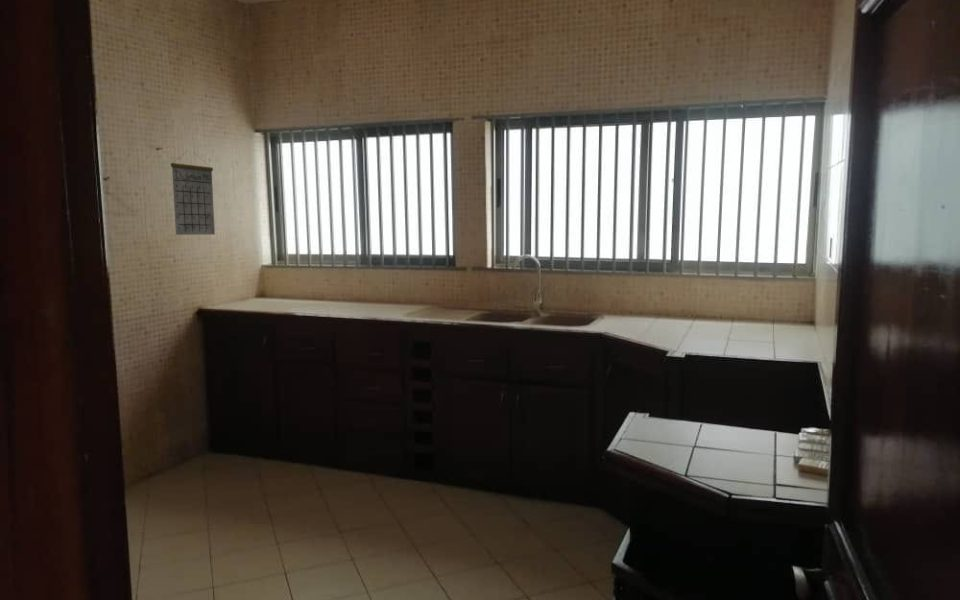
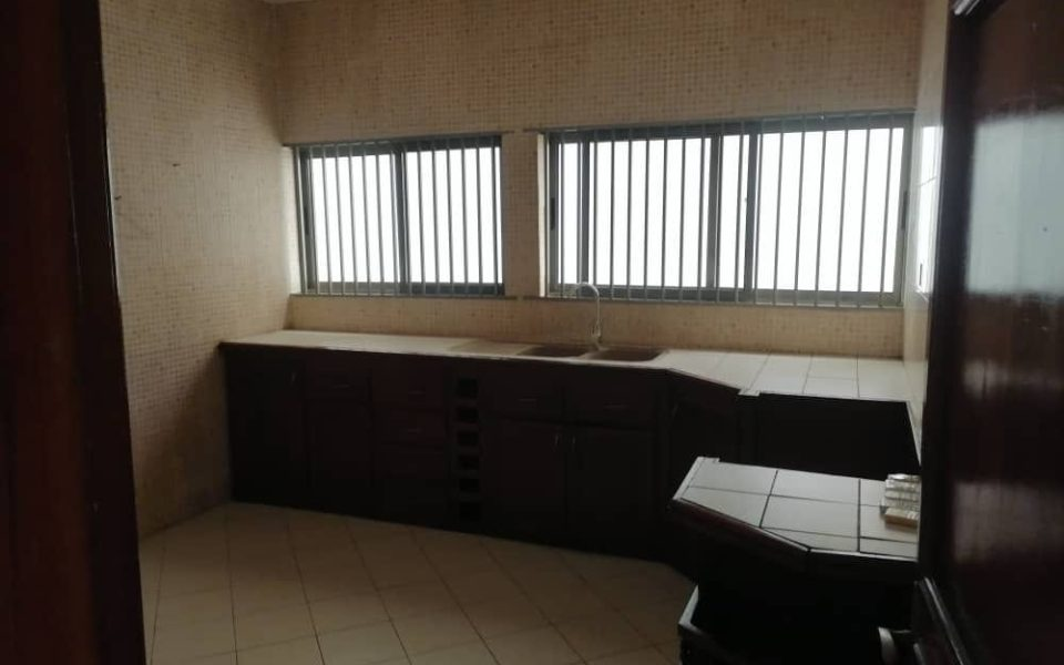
- calendar [170,151,216,236]
